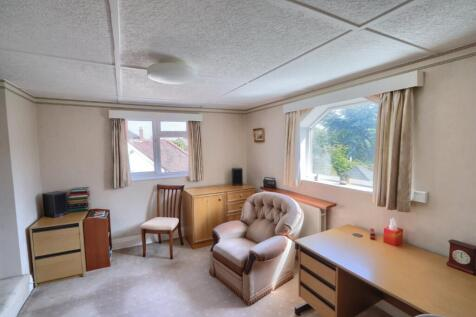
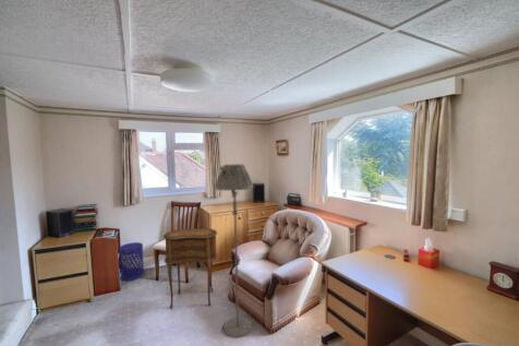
+ side table [162,227,218,309]
+ floor lamp [214,163,254,339]
+ waste bin [118,241,145,282]
